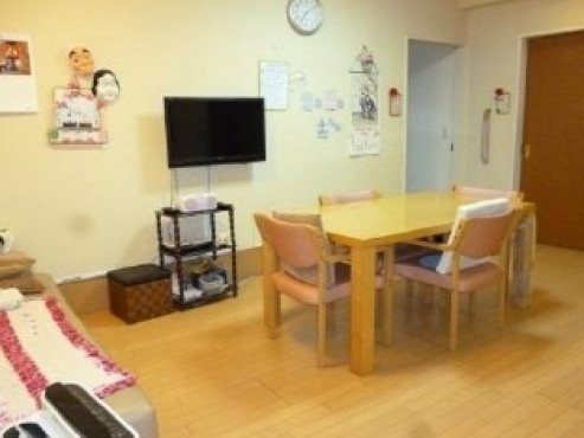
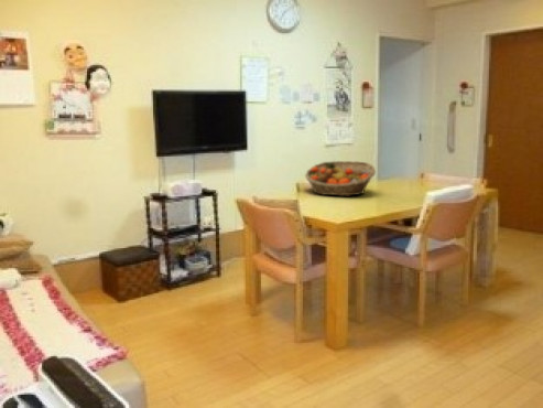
+ fruit basket [304,160,377,196]
